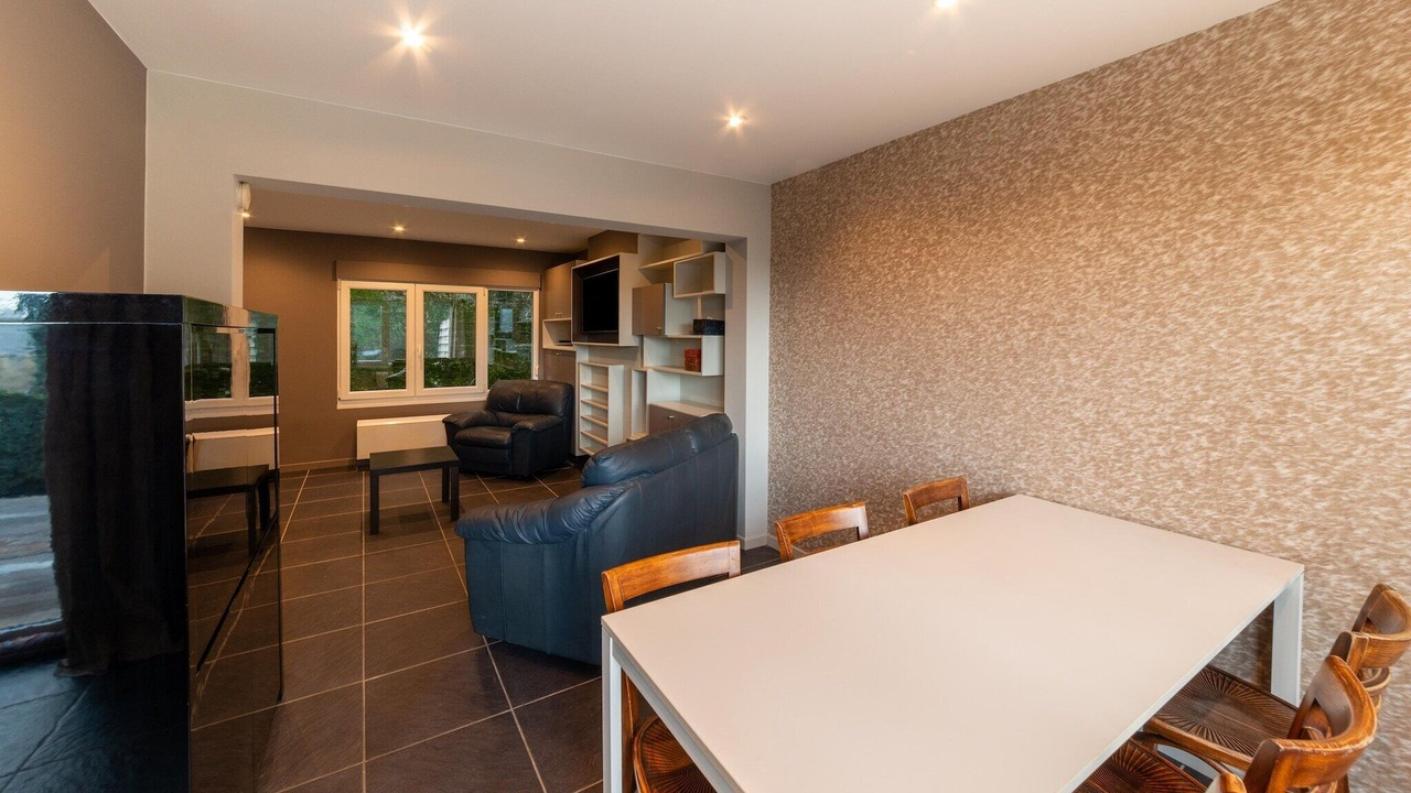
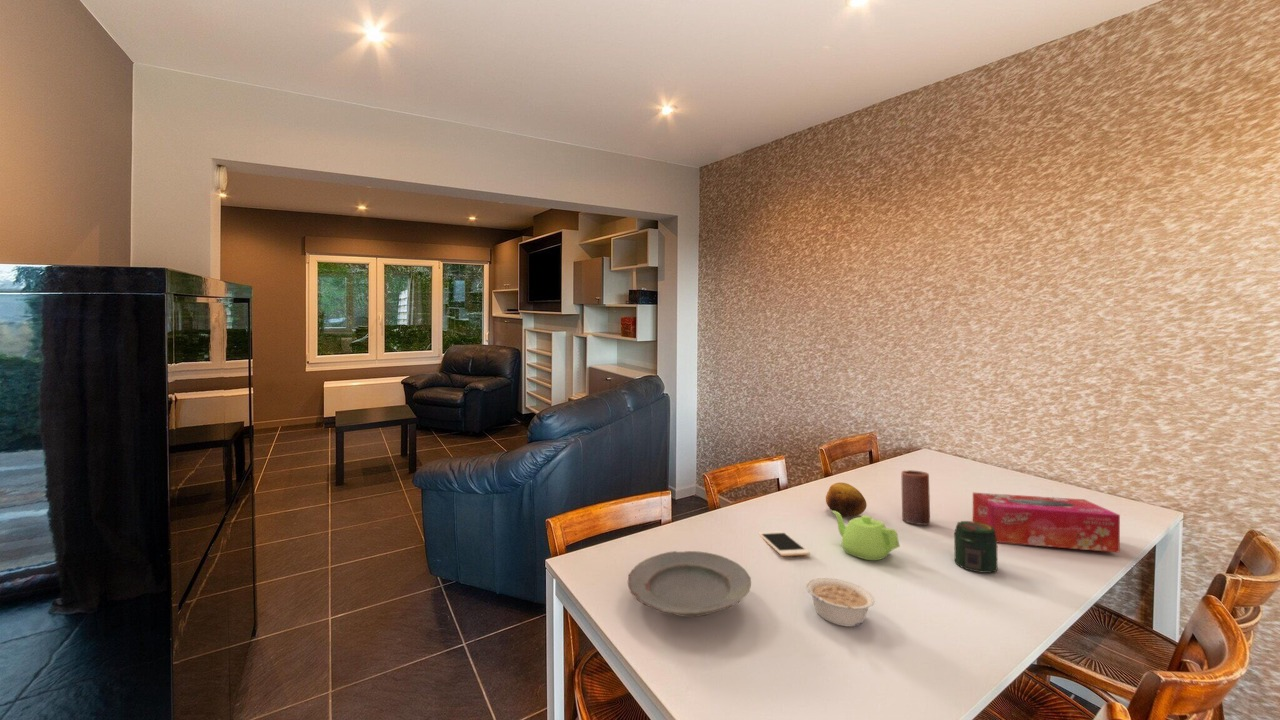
+ candle [900,469,931,526]
+ teapot [831,510,901,561]
+ plate [627,550,752,618]
+ jar [953,520,999,574]
+ cell phone [757,530,811,557]
+ fruit [825,482,868,517]
+ legume [805,577,876,628]
+ tissue box [972,492,1121,554]
